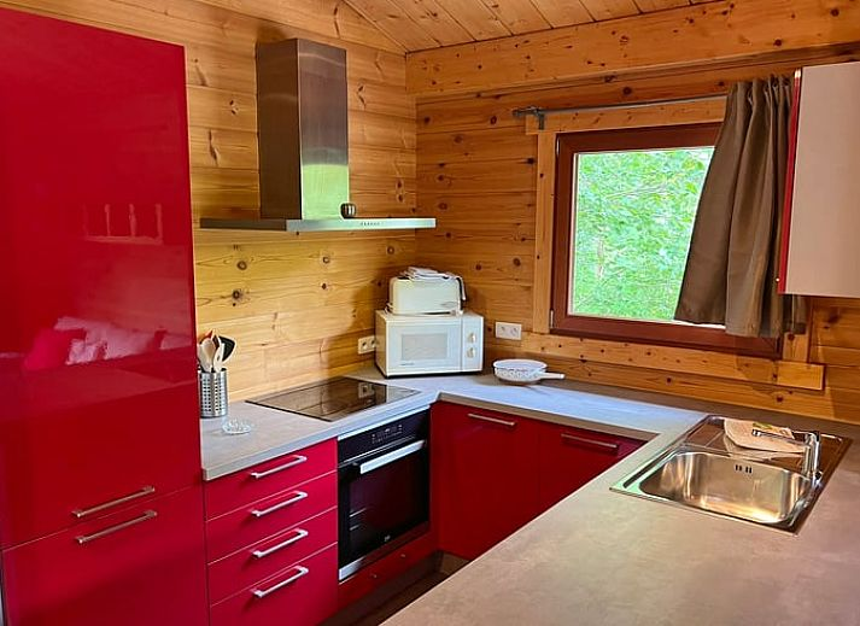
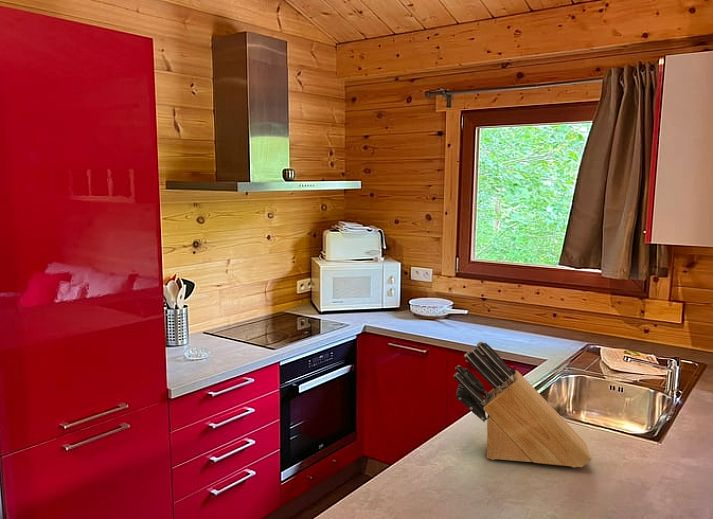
+ knife block [452,341,592,468]
